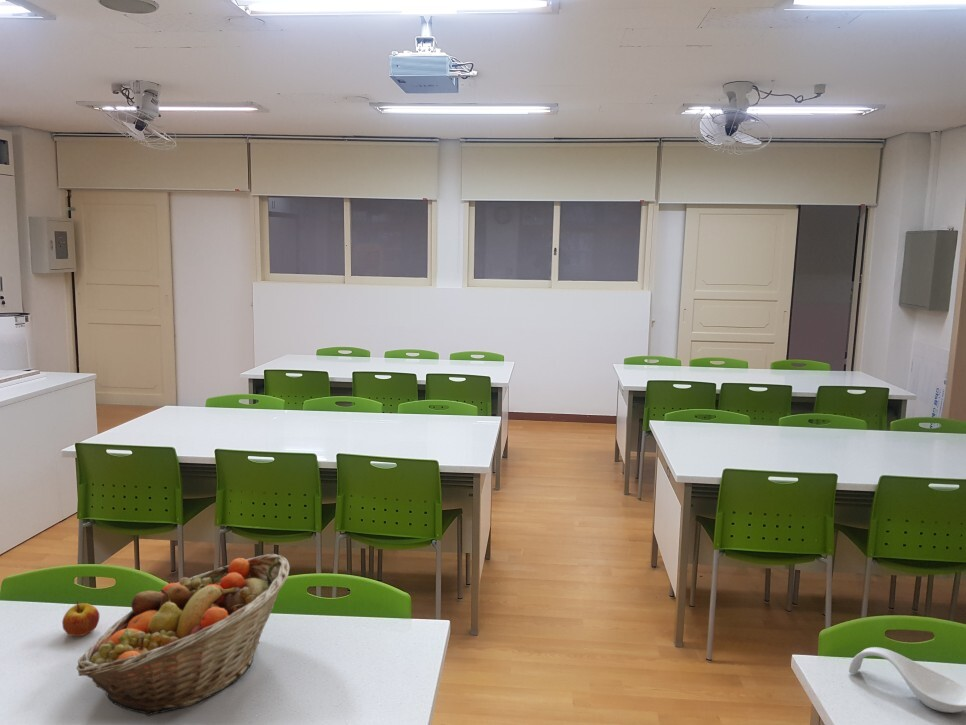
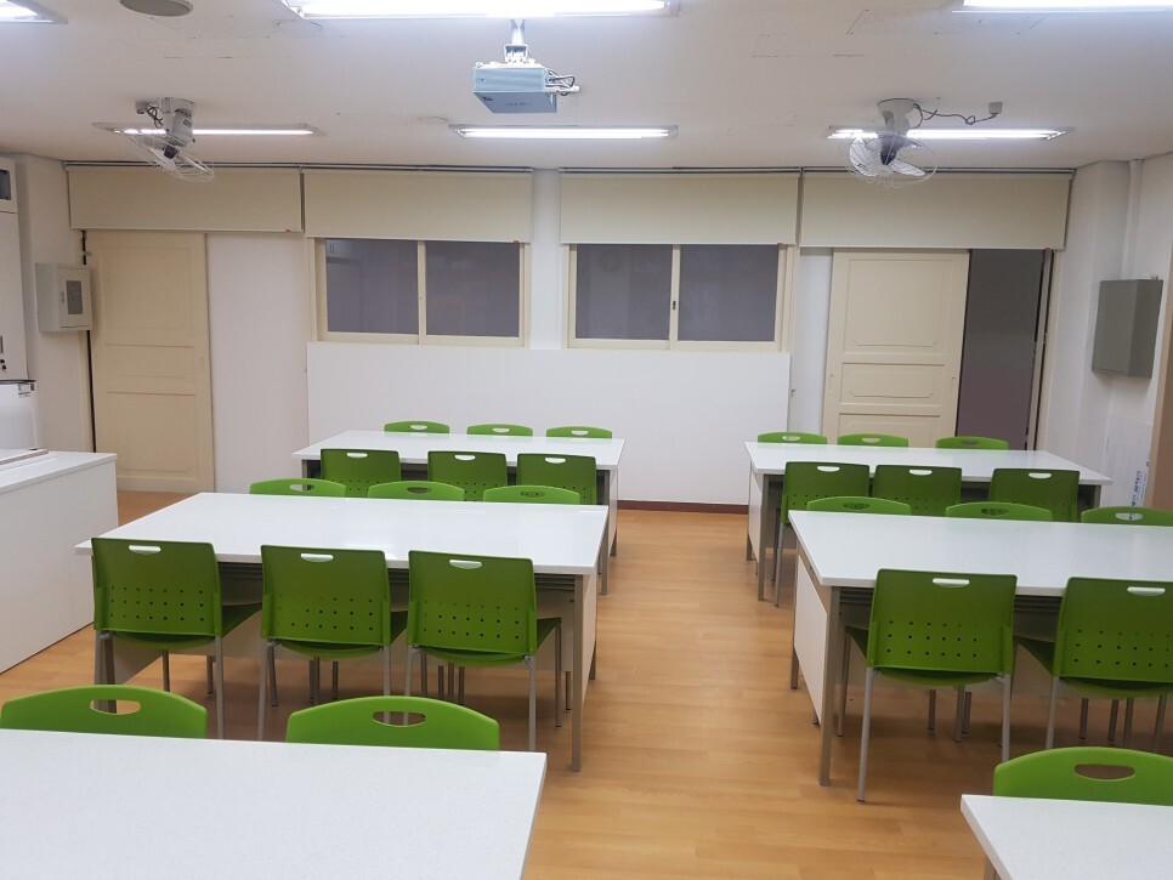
- spoon rest [848,646,966,714]
- apple [61,600,100,637]
- fruit basket [75,553,291,717]
